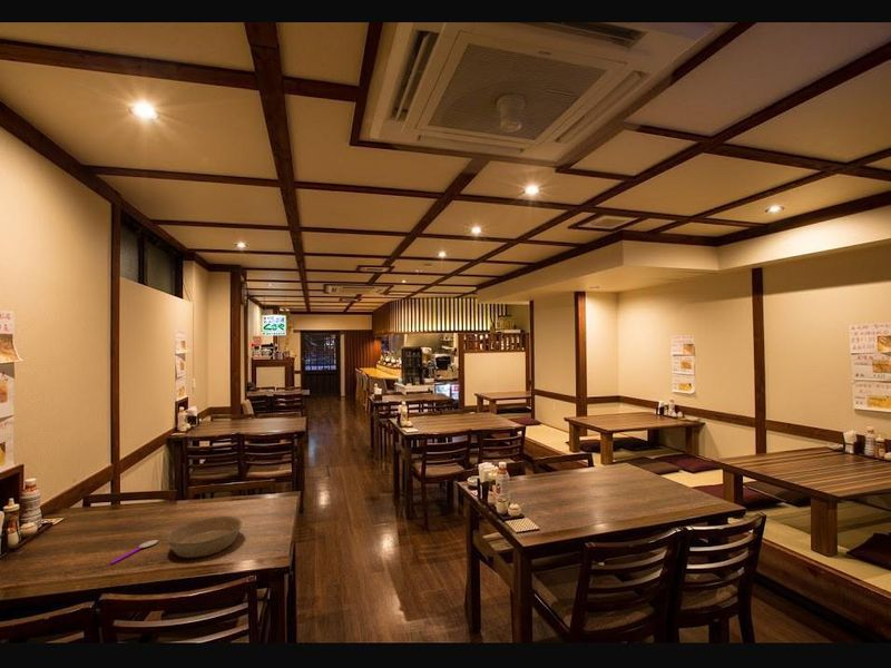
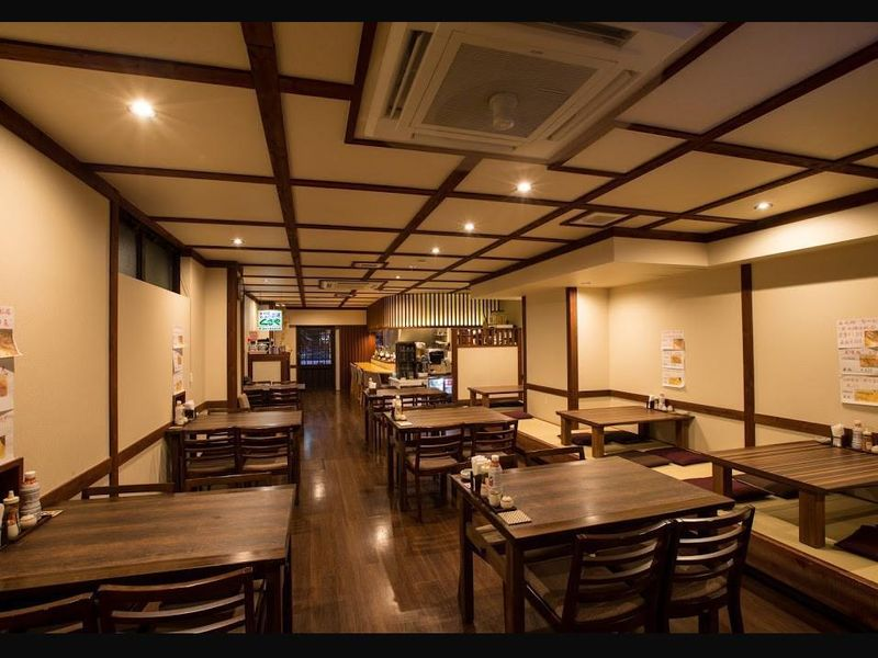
- spoon [109,539,159,564]
- bowl [166,515,243,559]
